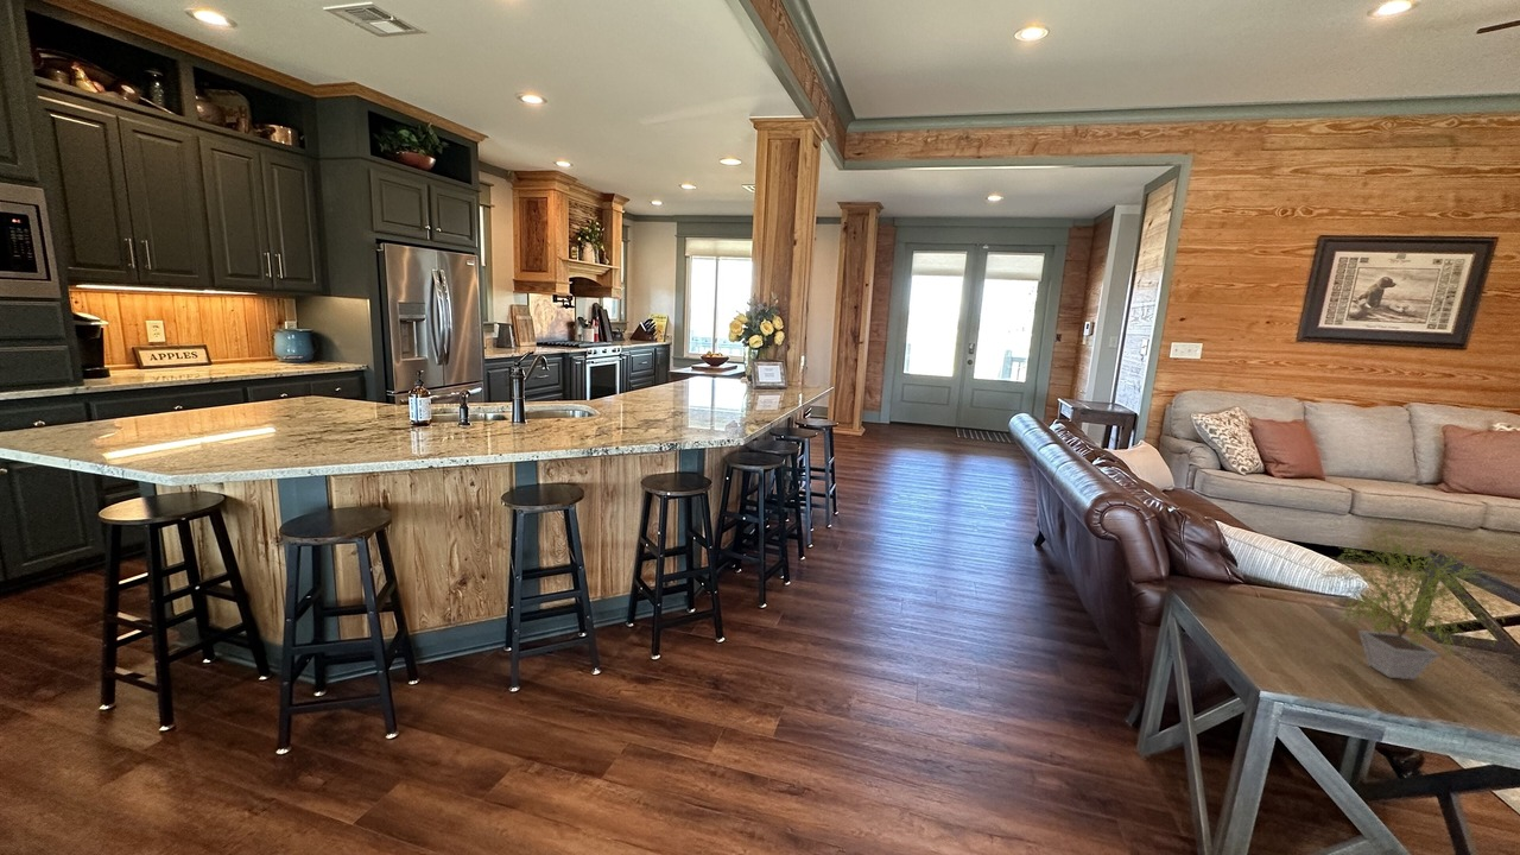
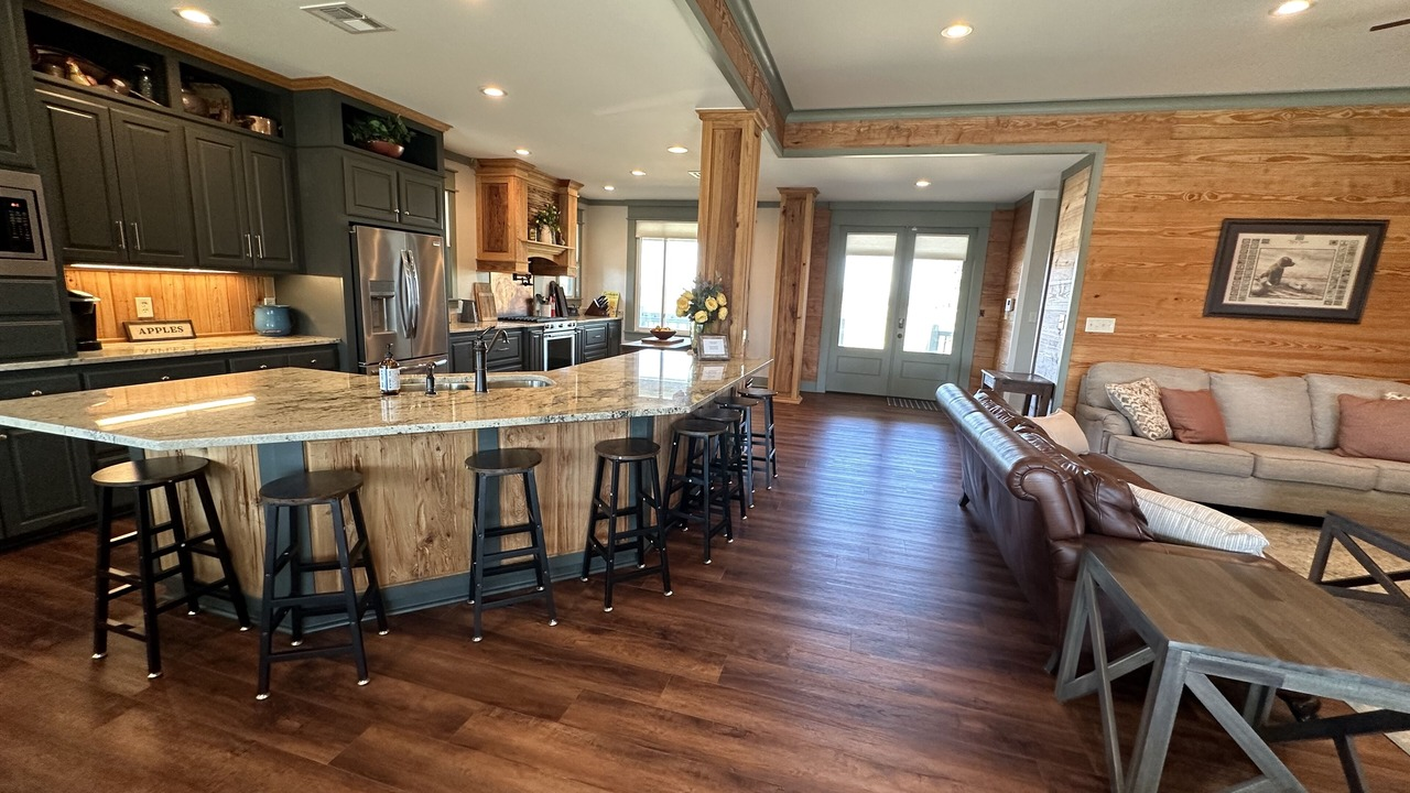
- potted plant [1315,521,1516,680]
